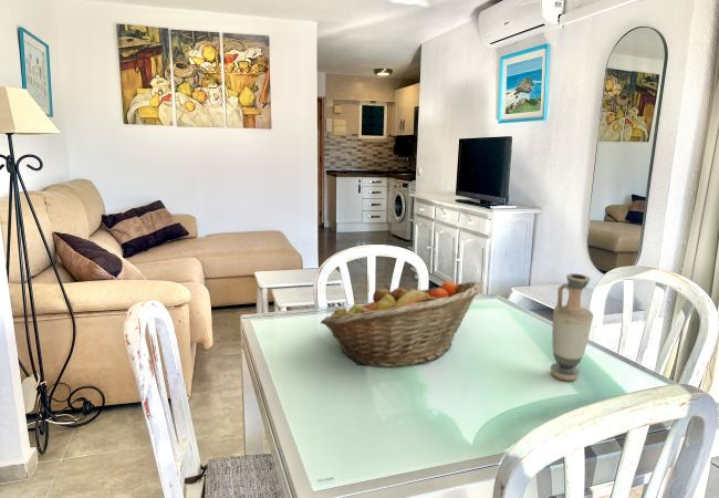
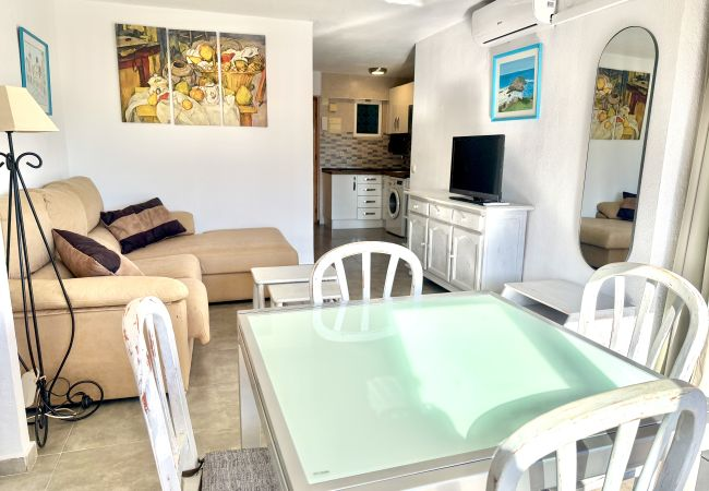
- fruit basket [320,280,482,369]
- vase [550,272,594,382]
